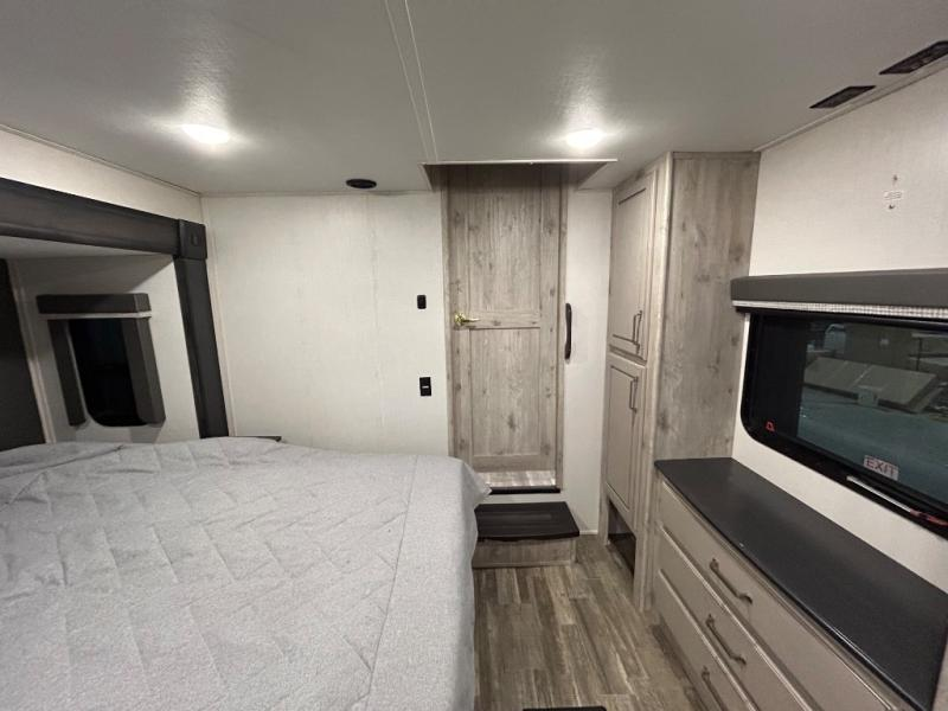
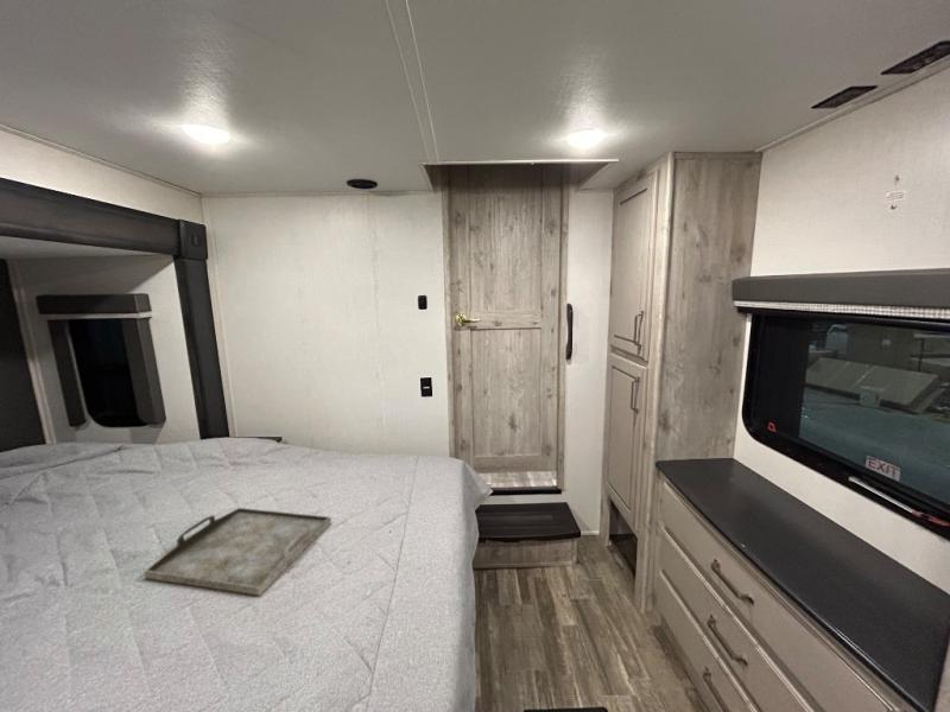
+ serving tray [144,507,332,597]
